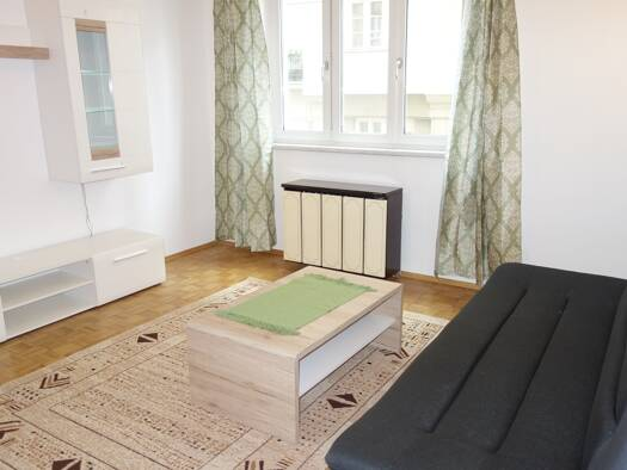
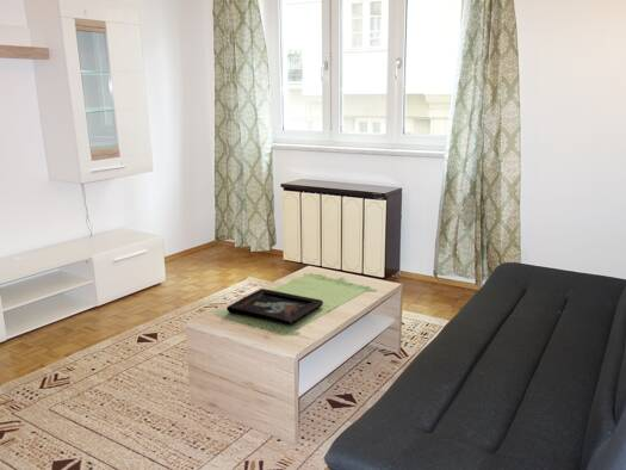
+ decorative tray [225,287,324,326]
